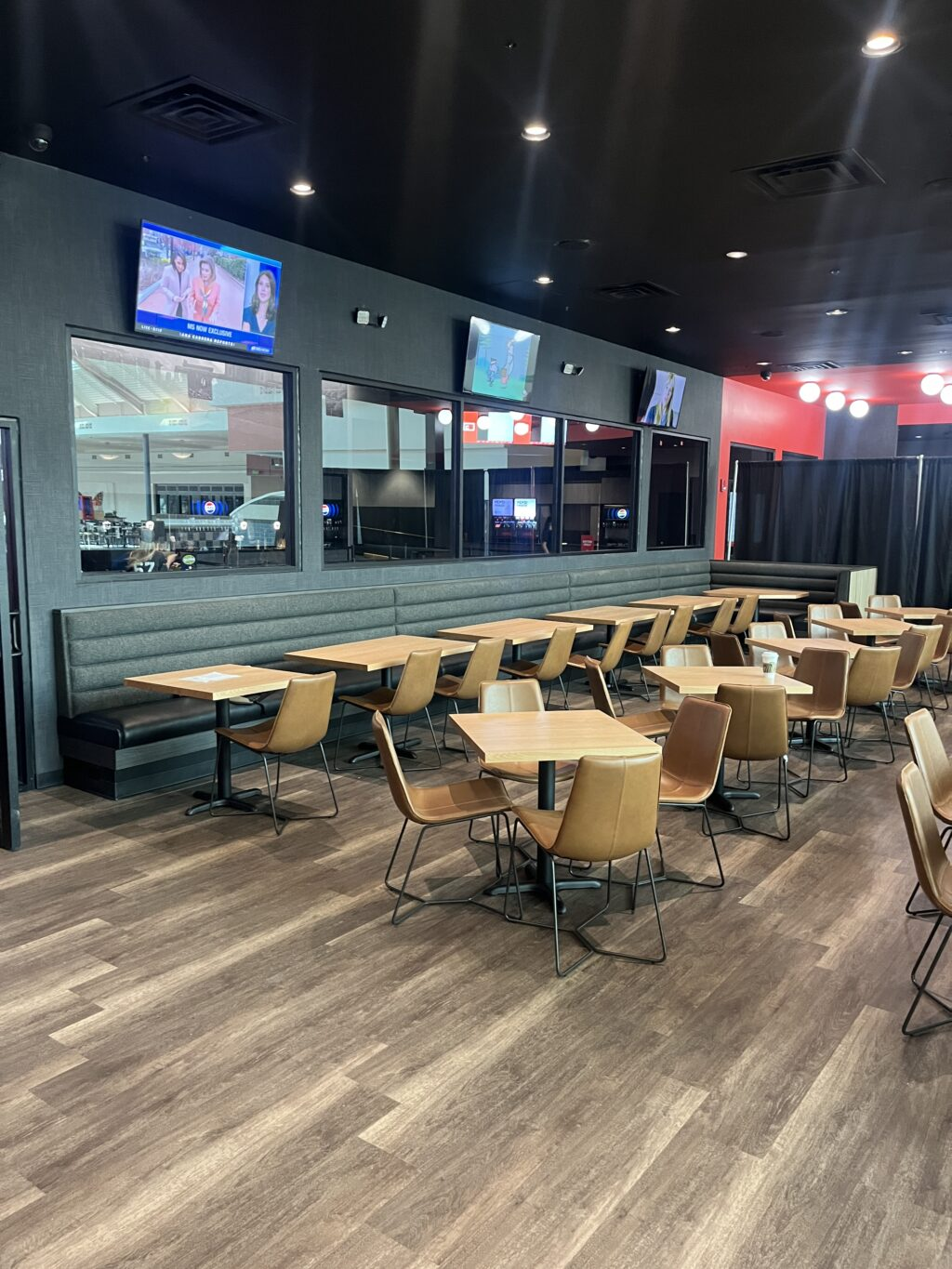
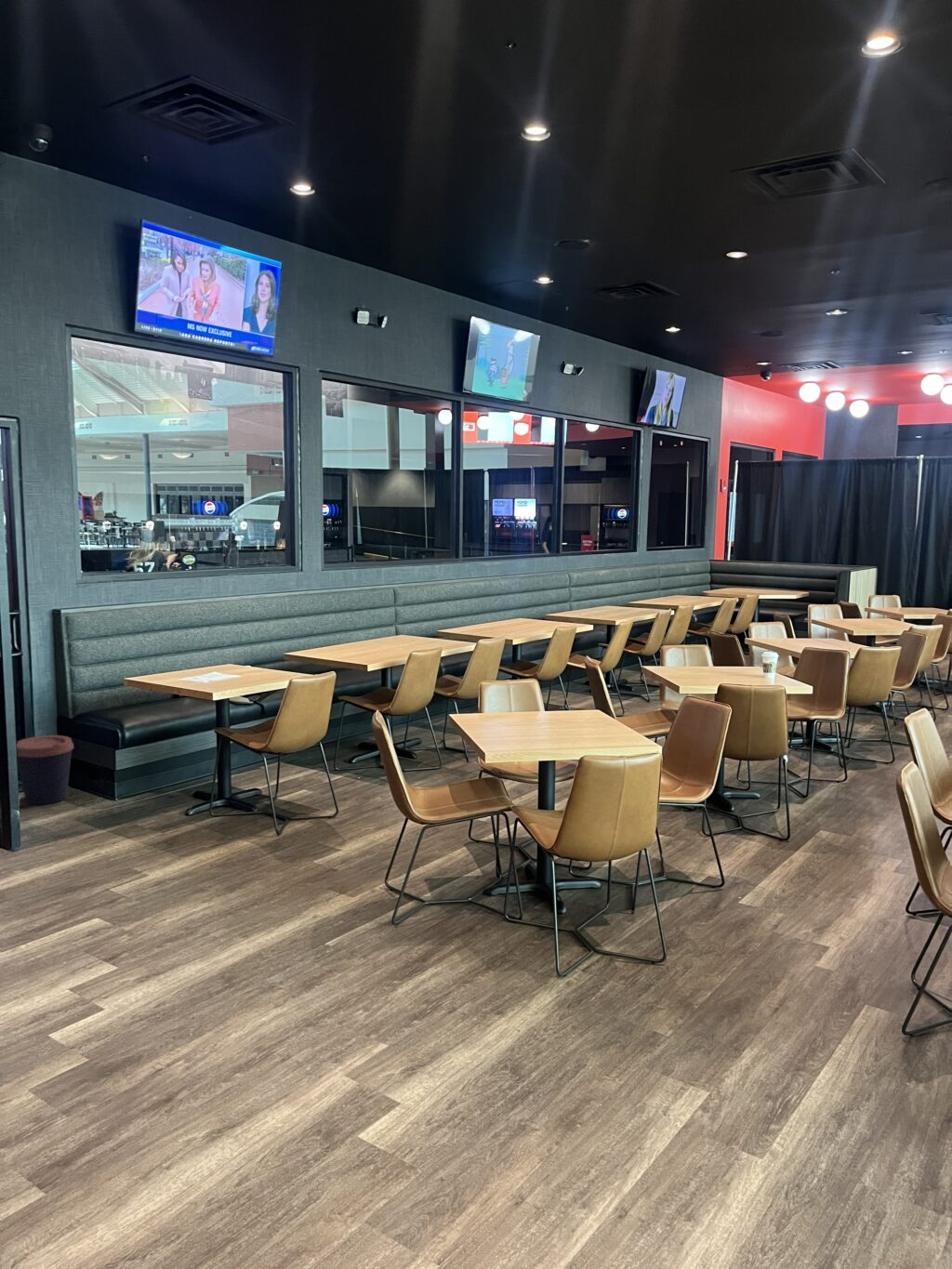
+ coffee cup [16,734,74,805]
